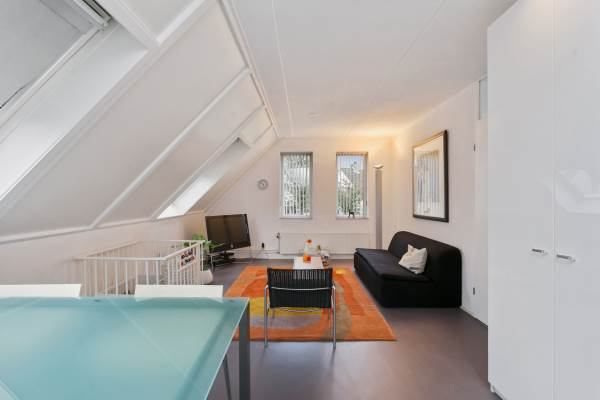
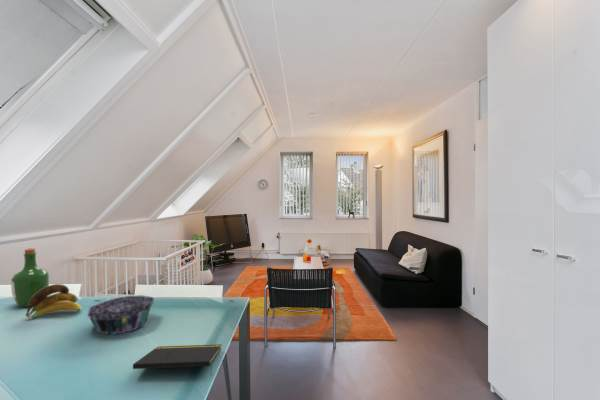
+ banana [24,283,82,321]
+ decorative bowl [86,294,155,336]
+ wine bottle [10,247,50,308]
+ notepad [132,343,223,376]
